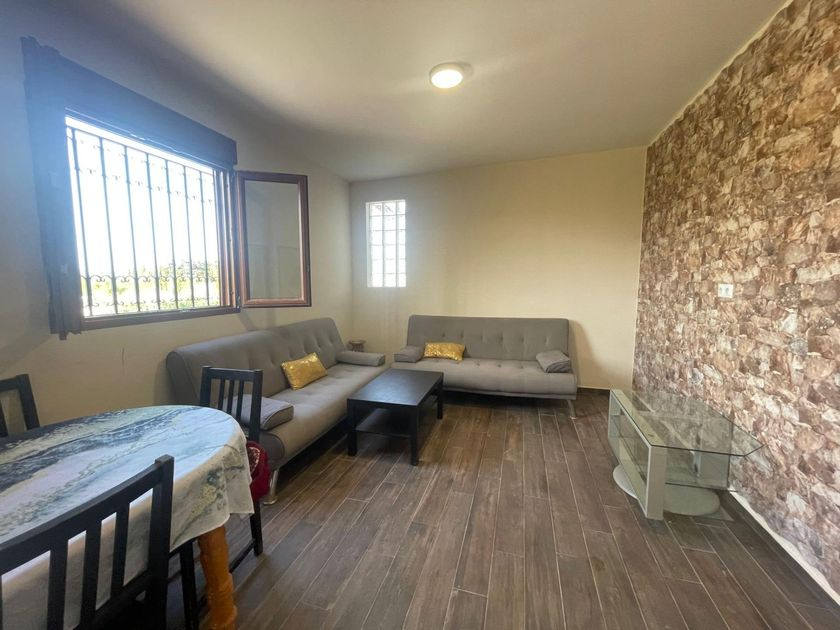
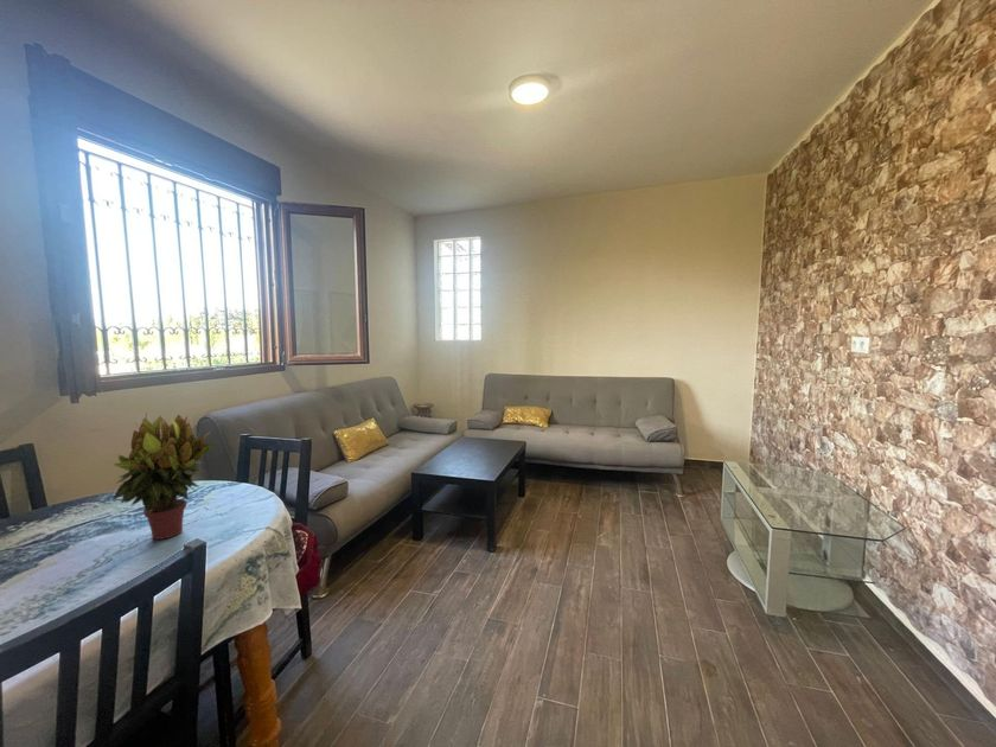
+ potted plant [111,414,215,541]
